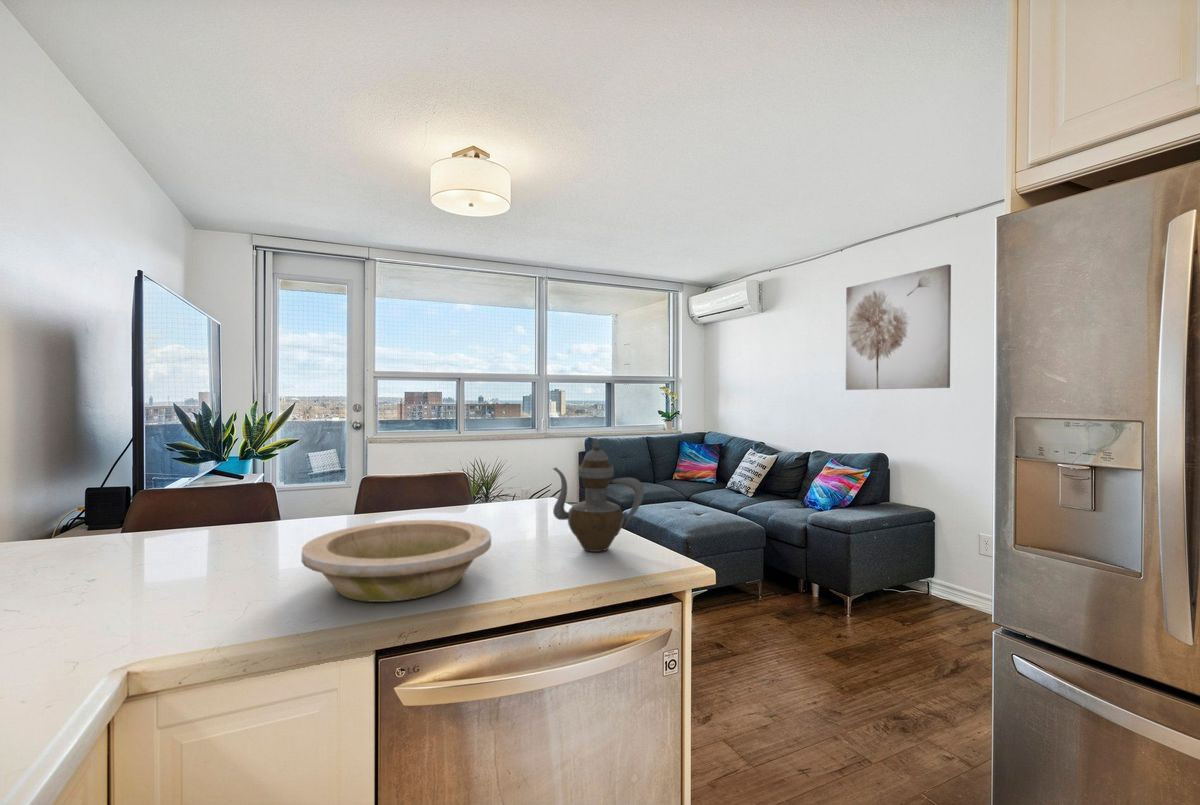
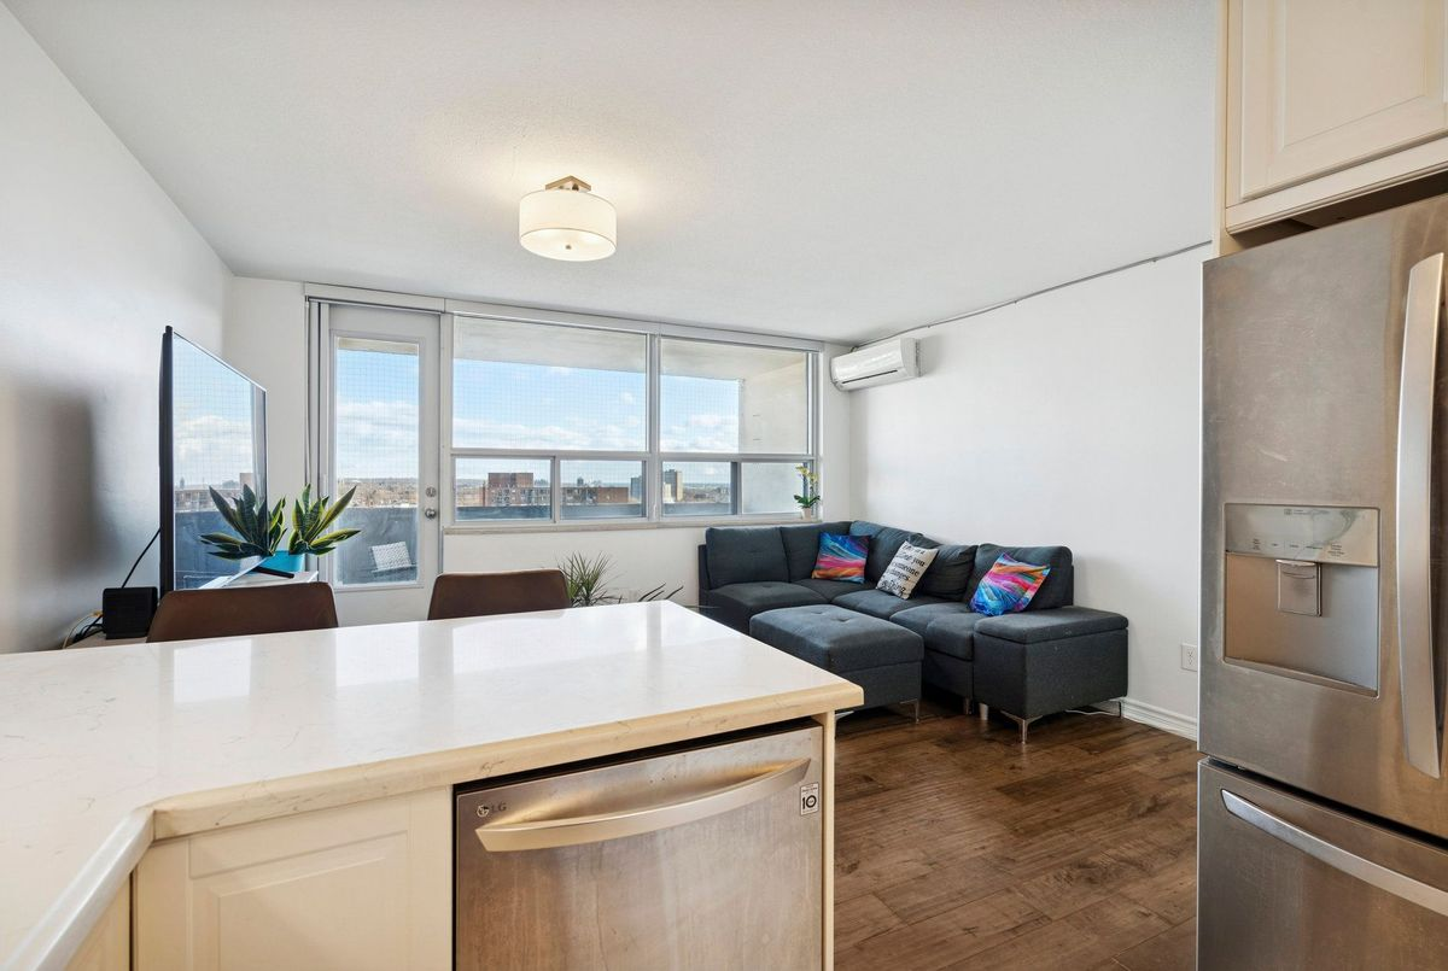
- wall art [845,263,952,391]
- teapot [552,437,645,553]
- bowl [301,519,492,603]
